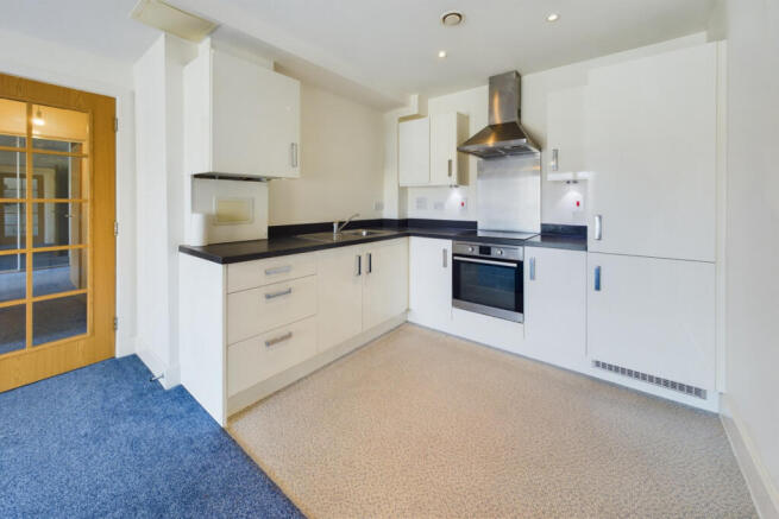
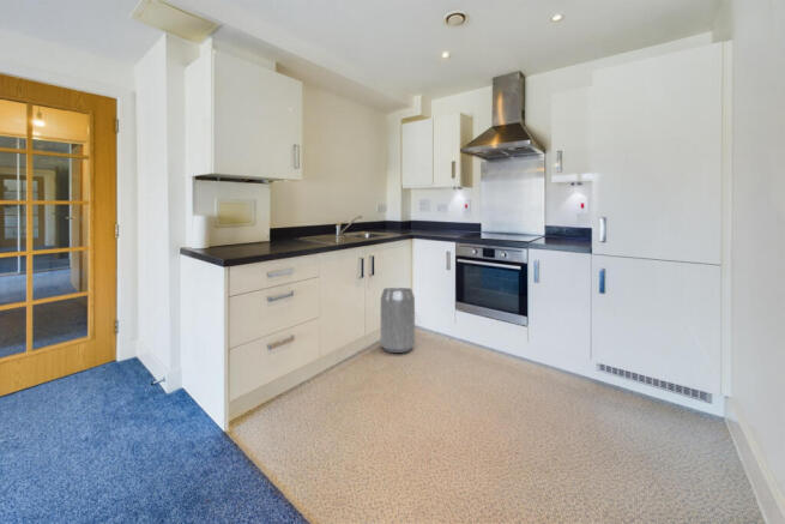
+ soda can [380,287,416,354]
